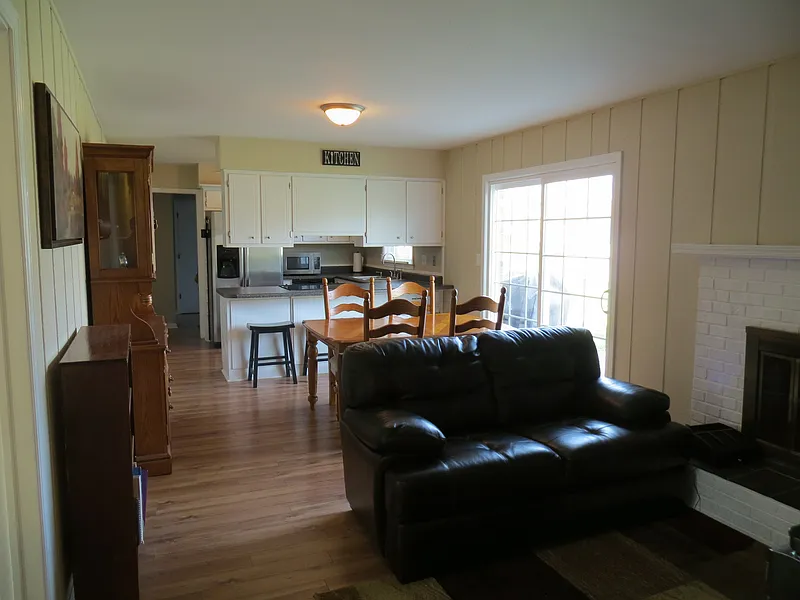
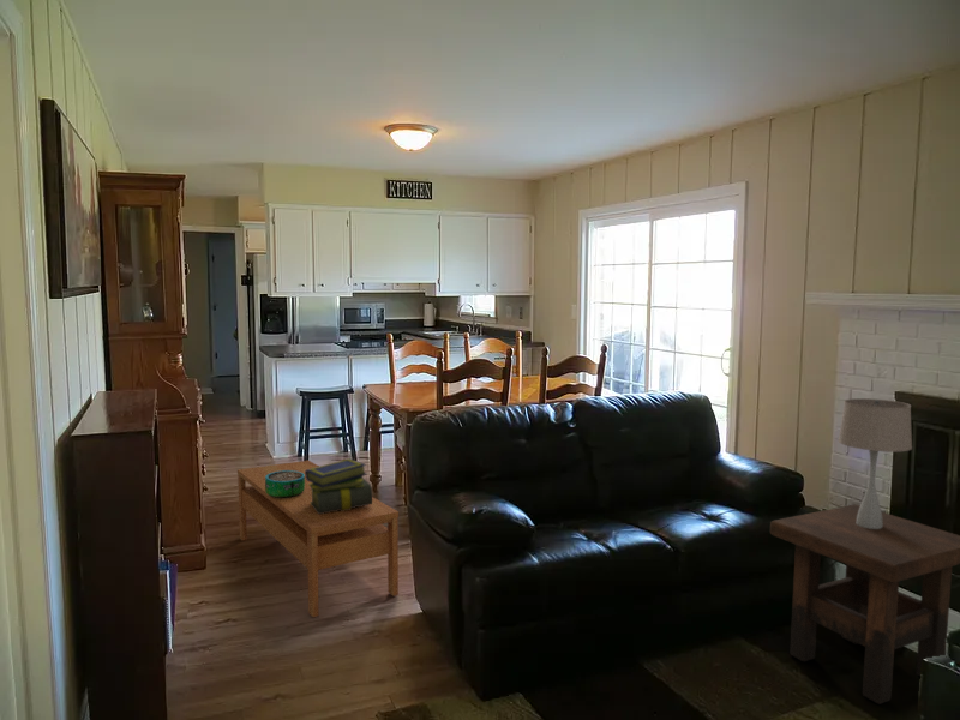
+ side table [769,503,960,706]
+ stack of books [305,457,373,514]
+ coffee table [236,460,400,618]
+ table lamp [838,397,913,529]
+ decorative bowl [265,470,305,498]
